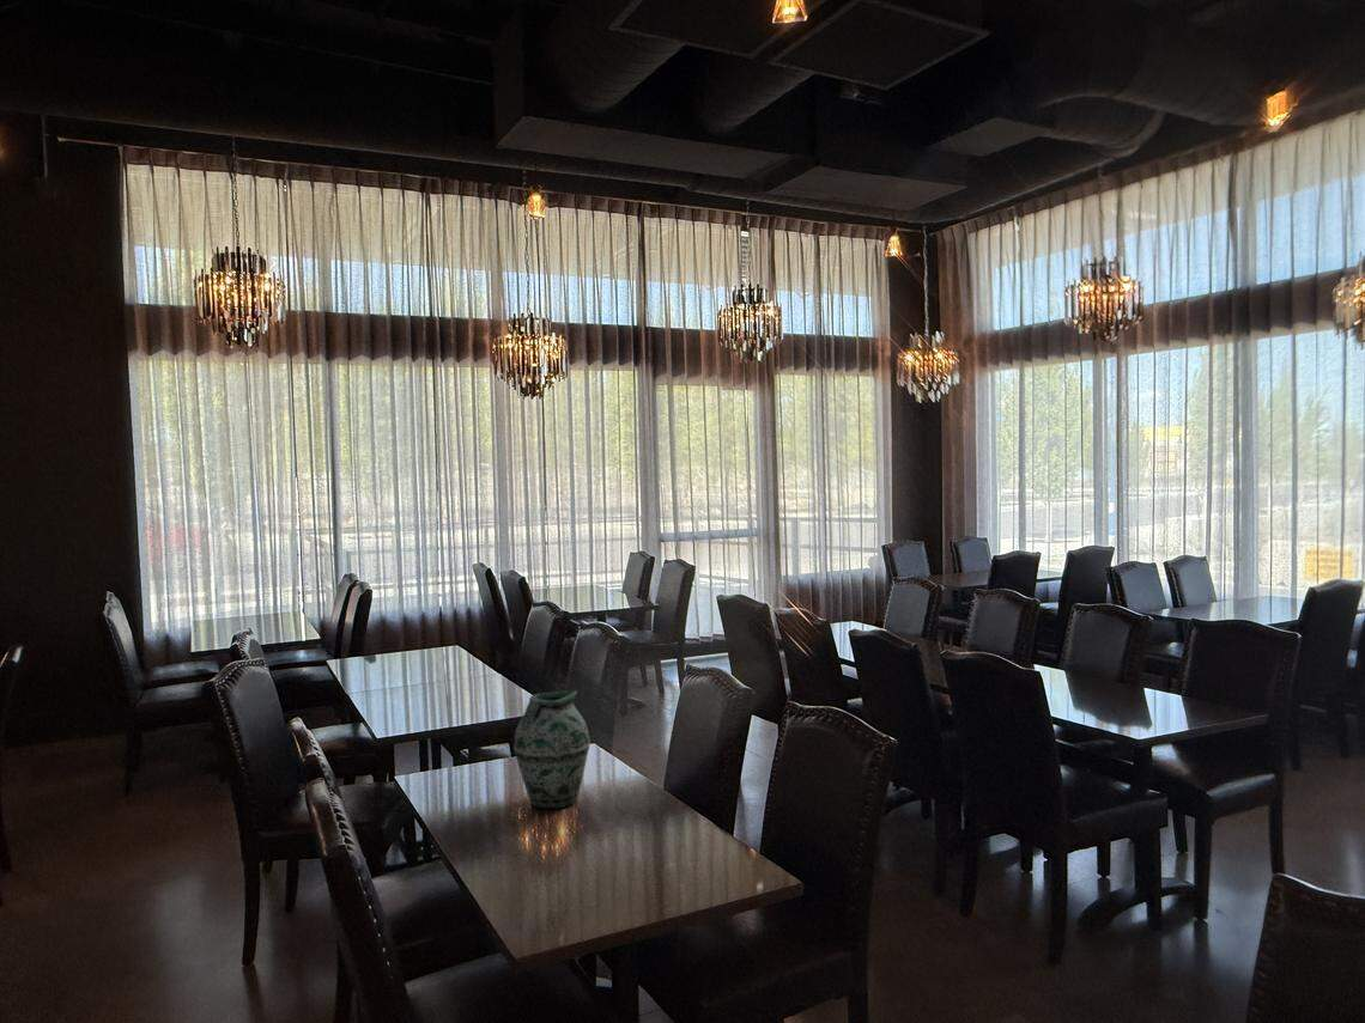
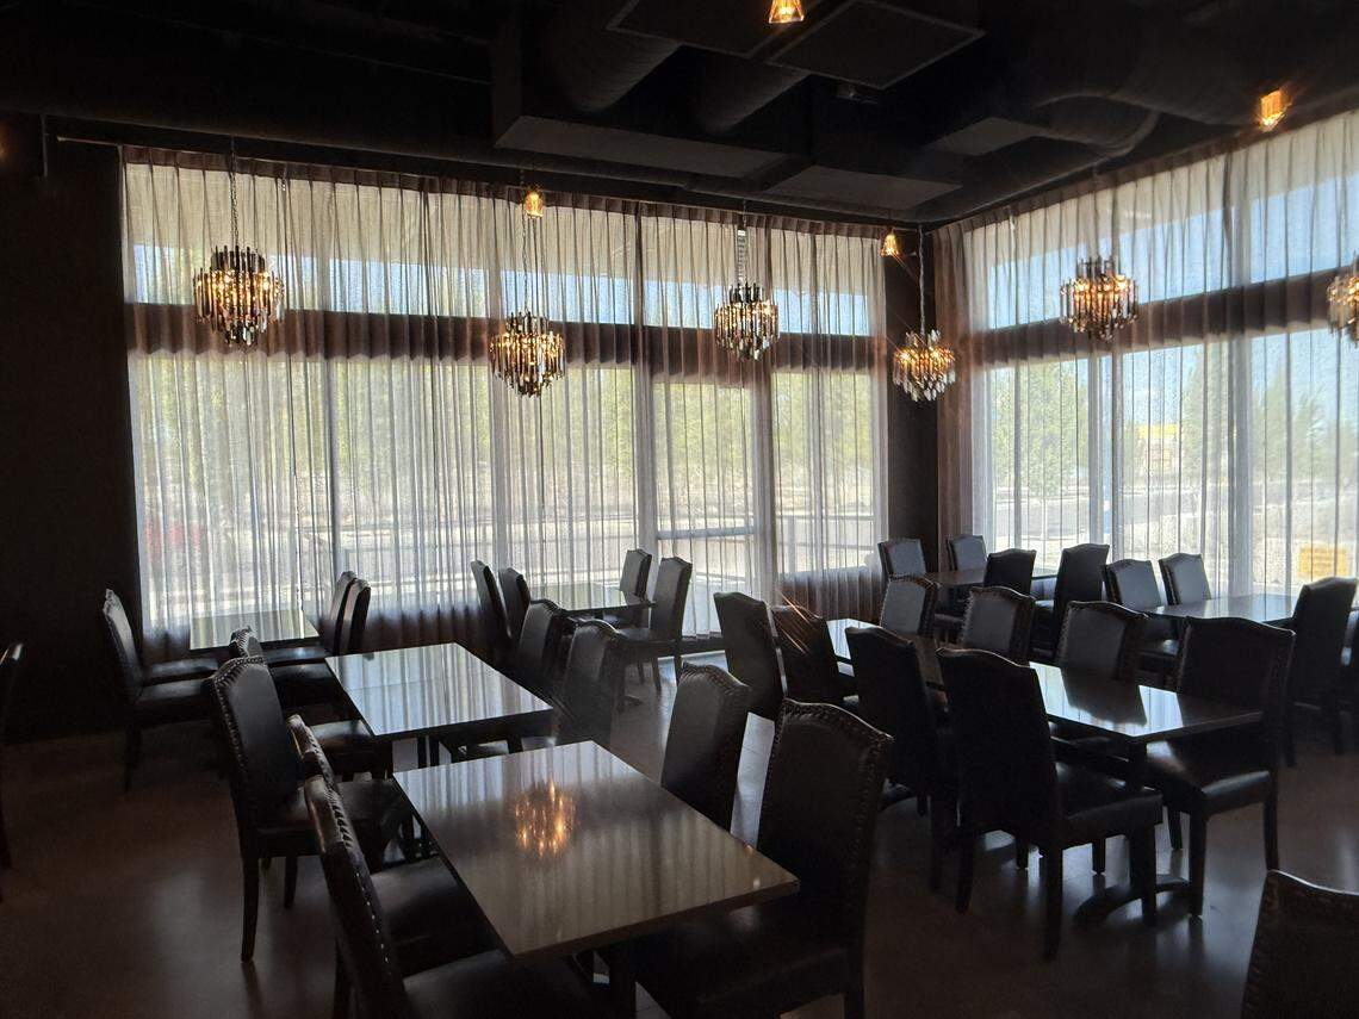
- vase [512,690,592,810]
